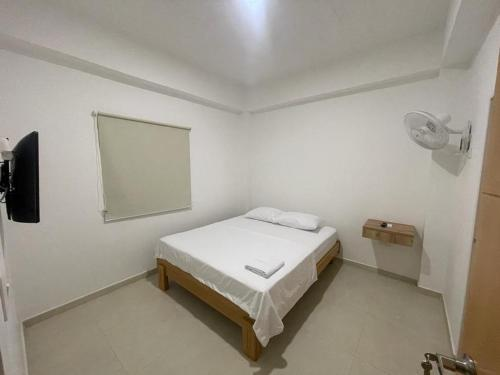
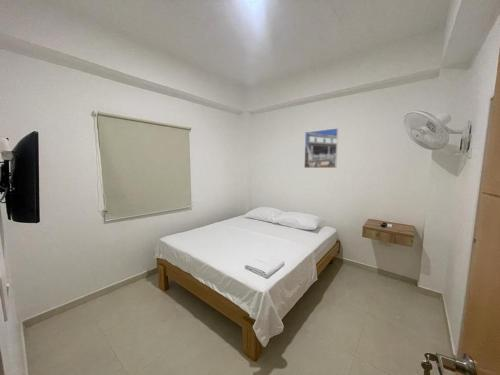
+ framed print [303,127,339,169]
